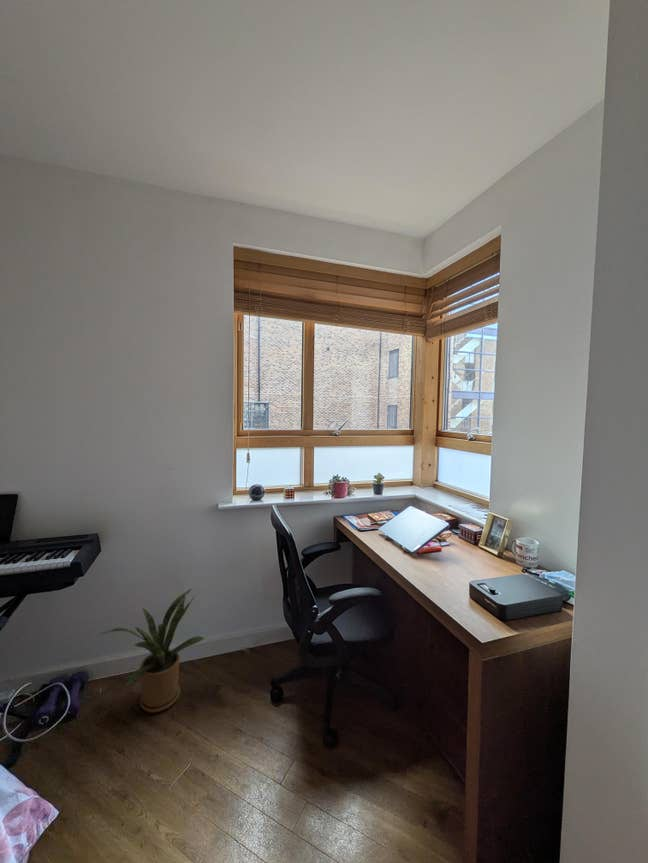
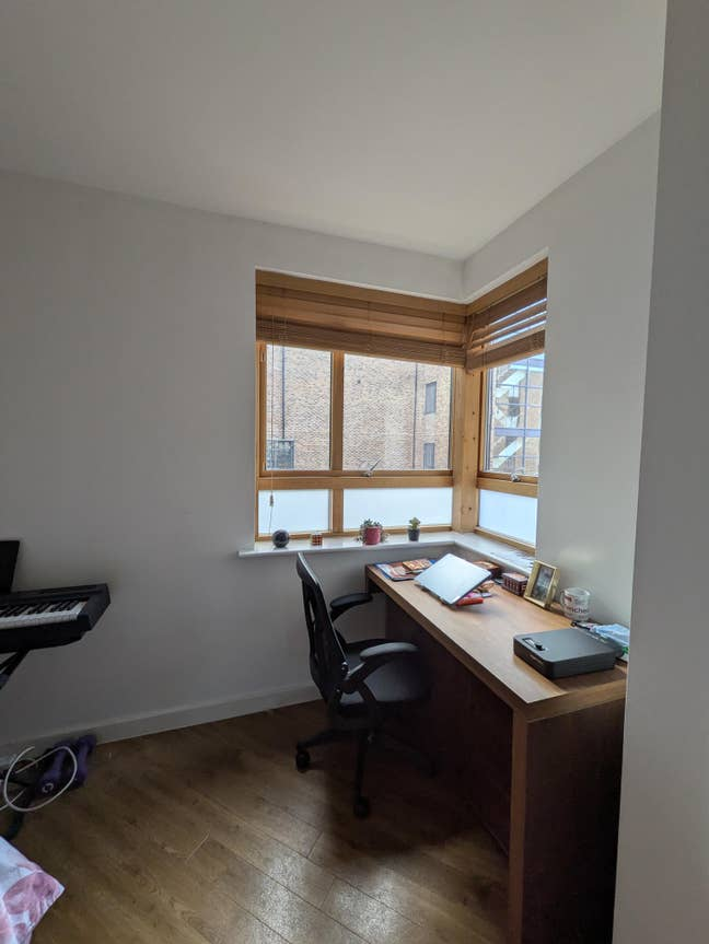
- house plant [101,587,206,714]
